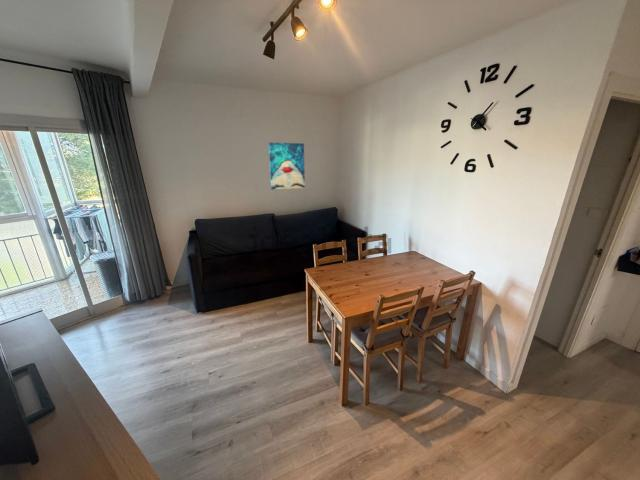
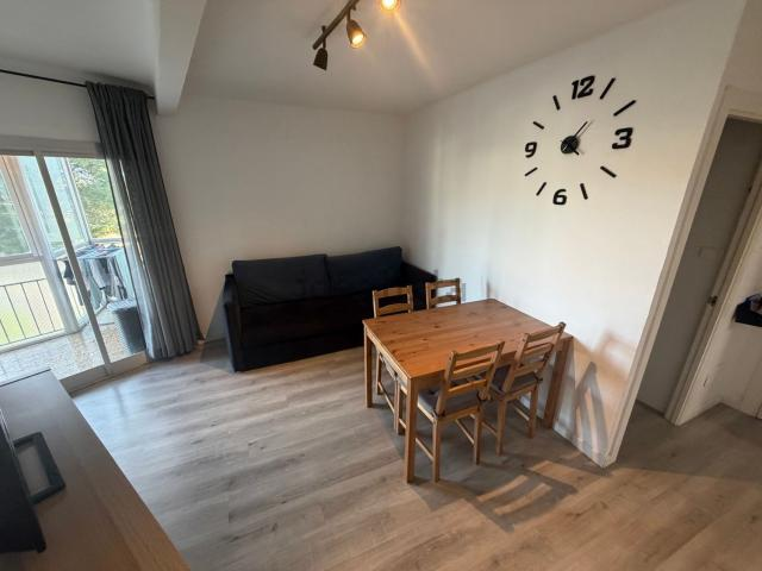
- wall art [268,141,306,190]
